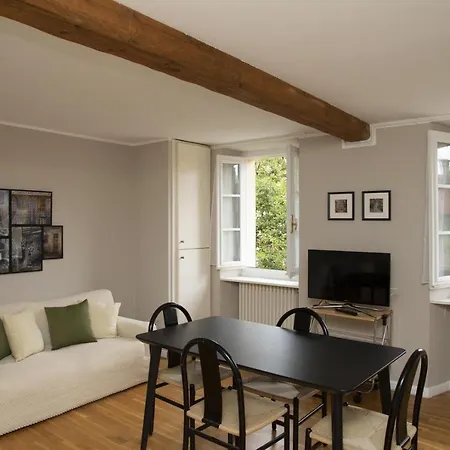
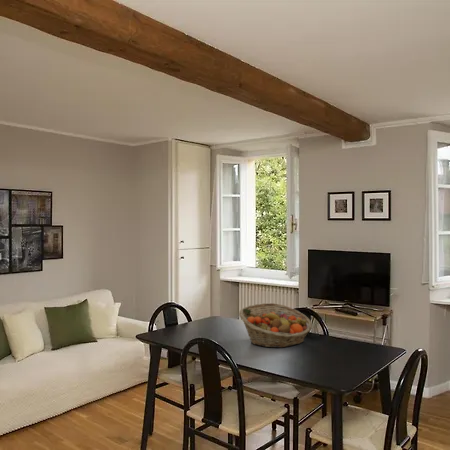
+ fruit basket [238,302,313,349]
